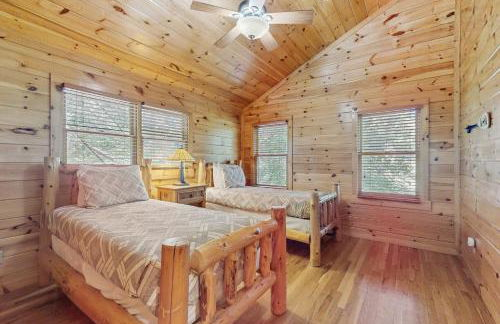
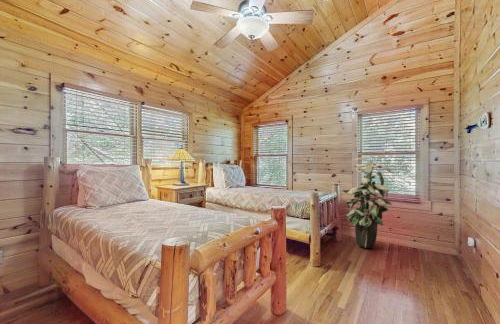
+ indoor plant [341,157,393,249]
